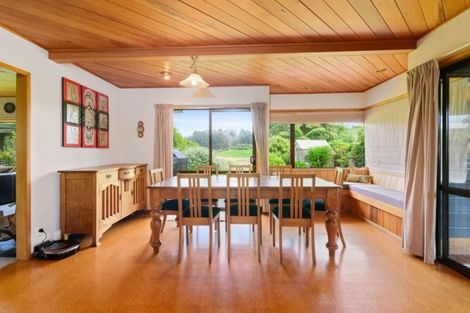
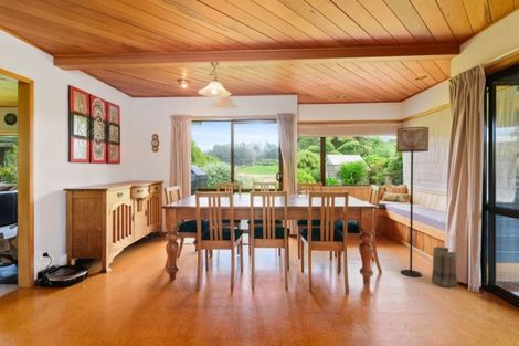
+ floor lamp [395,126,430,277]
+ basket [431,245,458,289]
